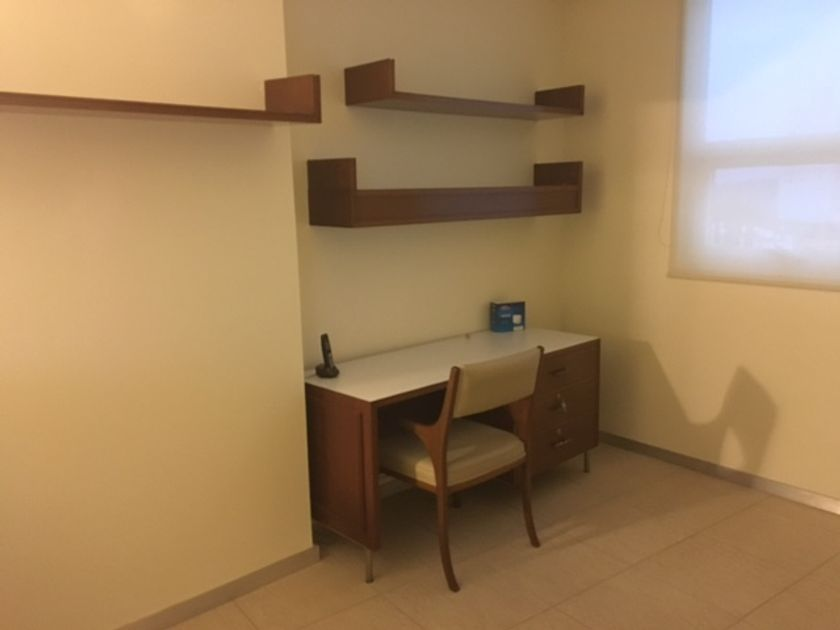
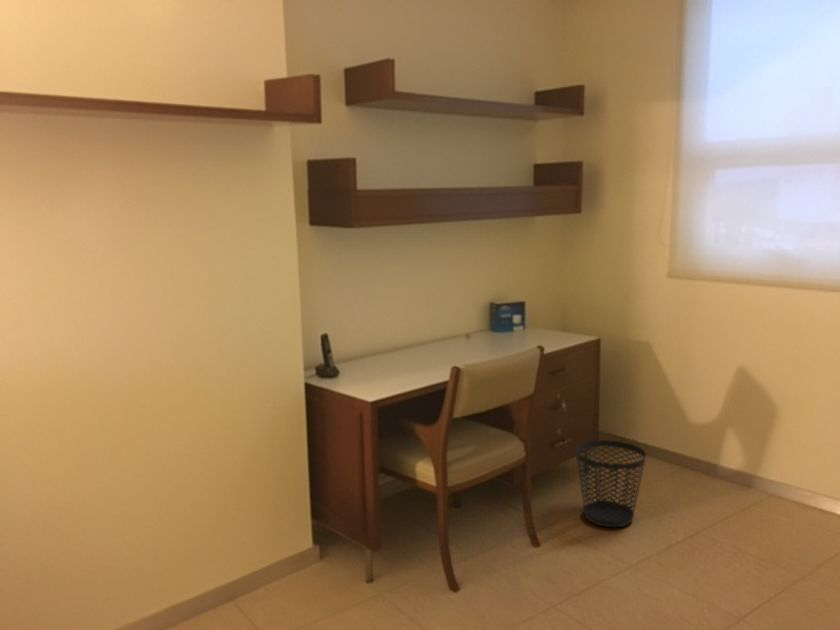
+ wastebasket [574,439,647,528]
